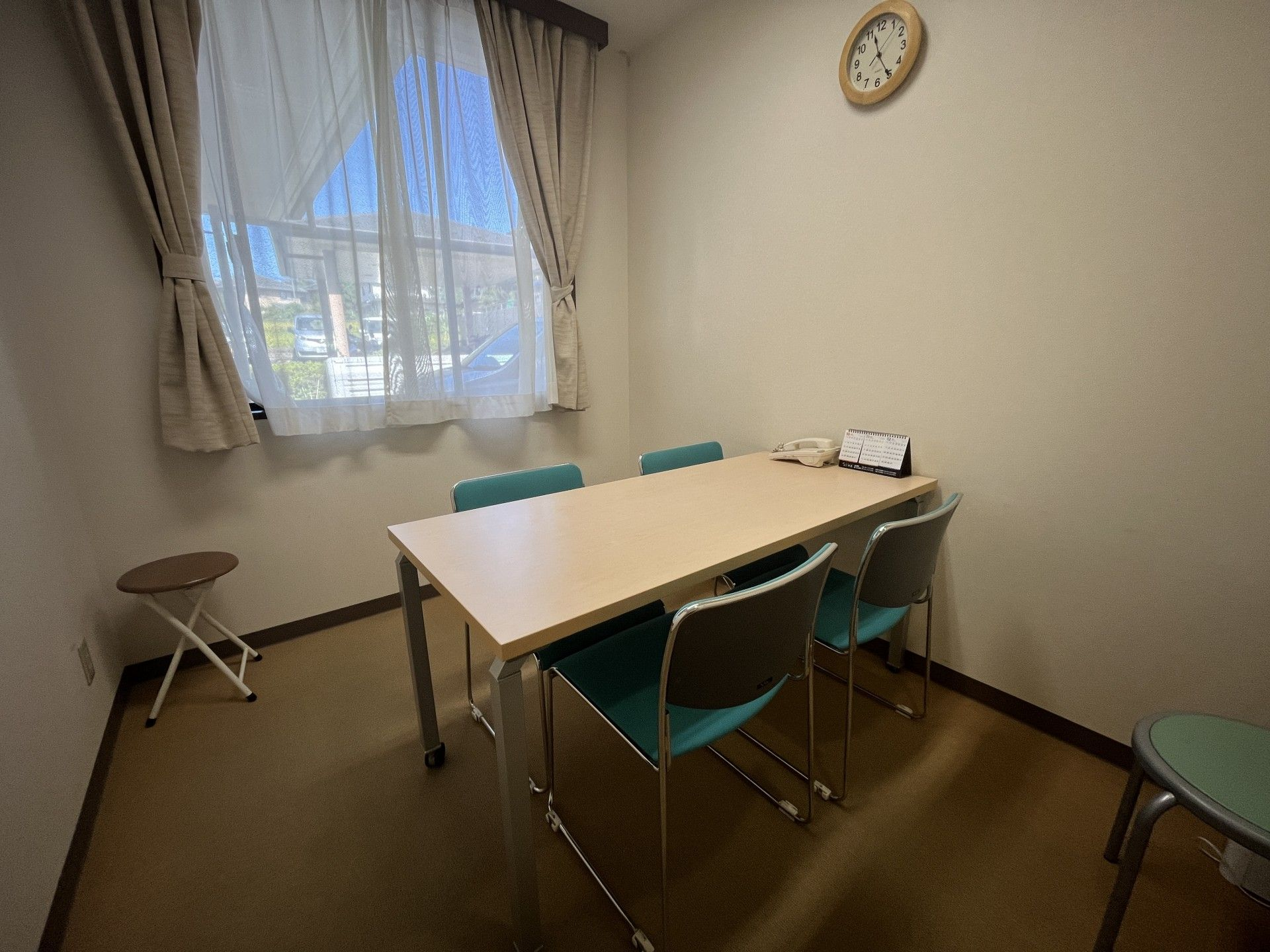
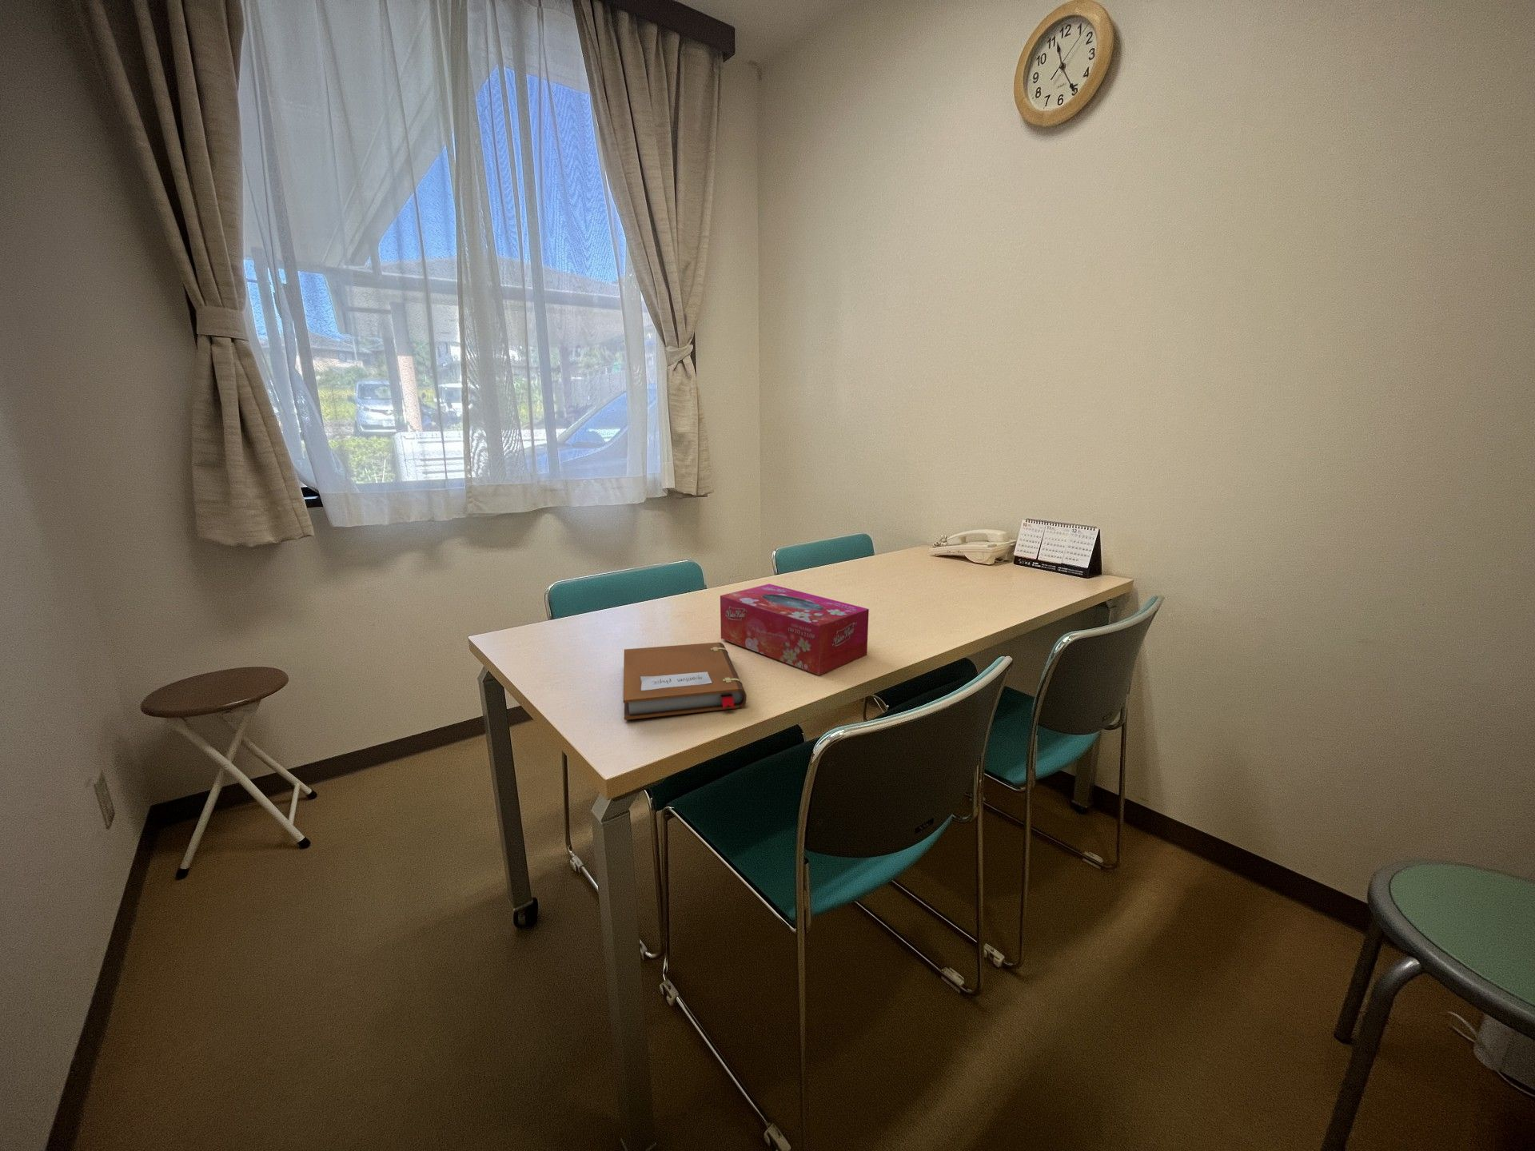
+ tissue box [719,584,870,676]
+ notebook [622,642,747,721]
